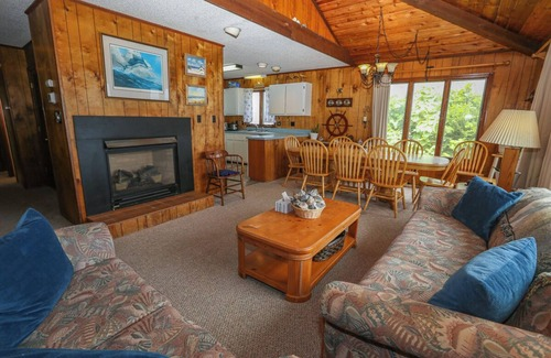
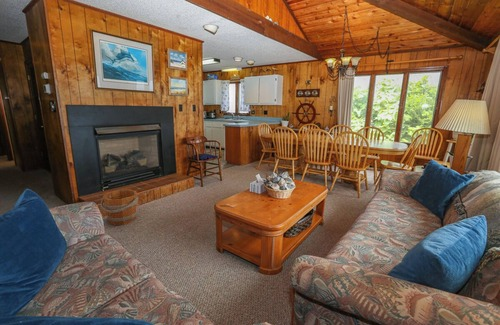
+ bucket [99,188,139,226]
